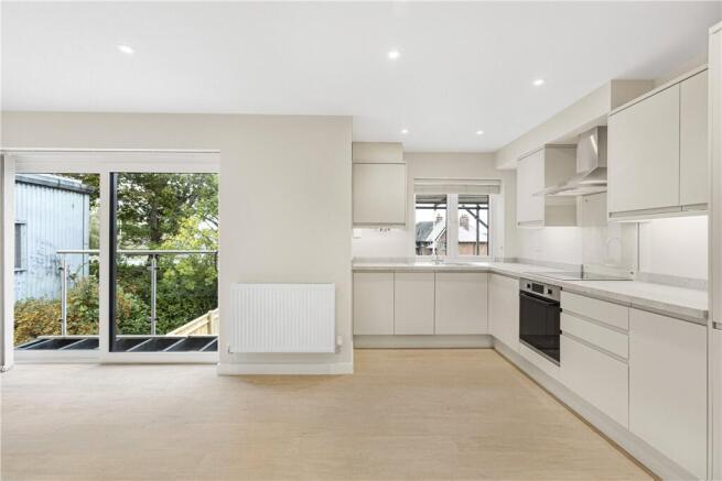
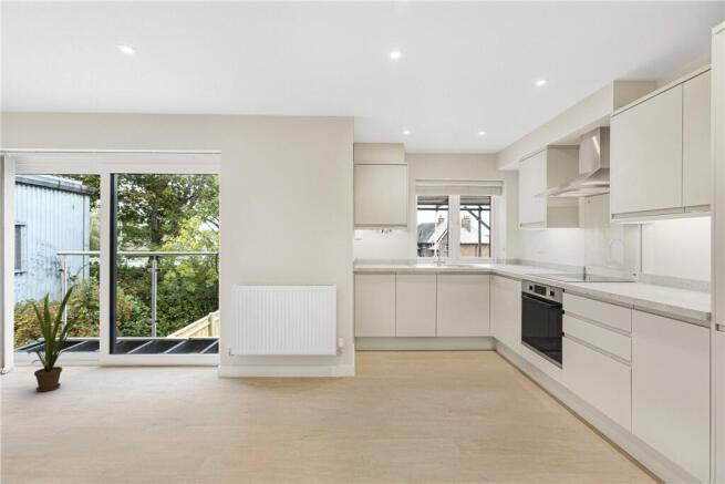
+ house plant [24,284,89,393]
